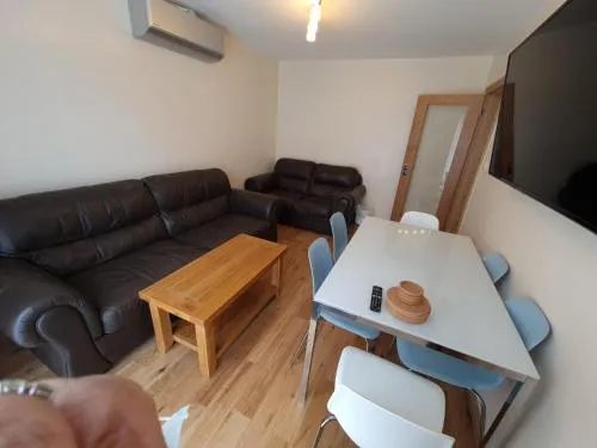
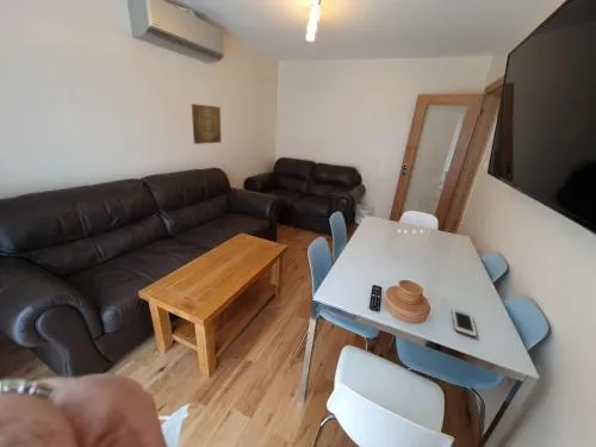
+ cell phone [451,308,478,339]
+ wall art [191,103,222,145]
